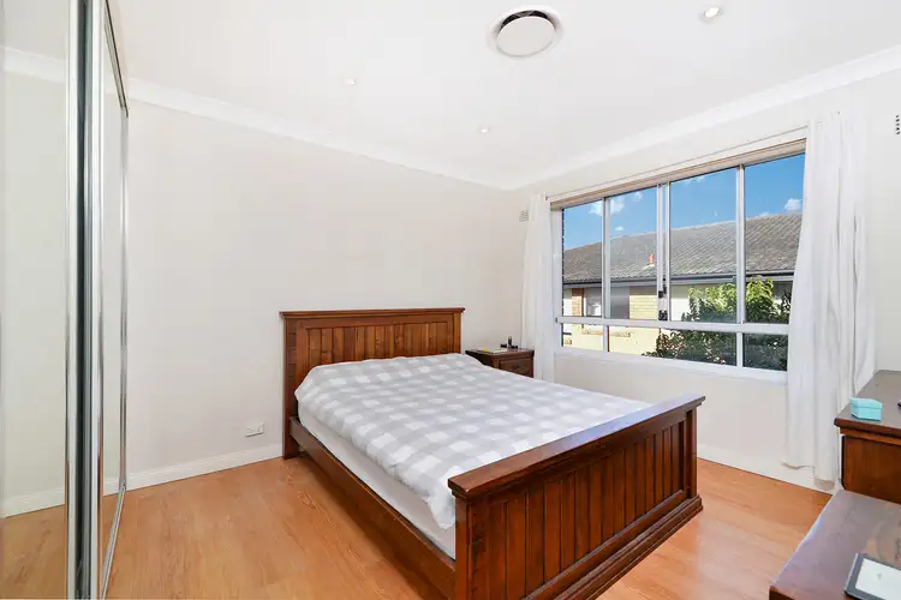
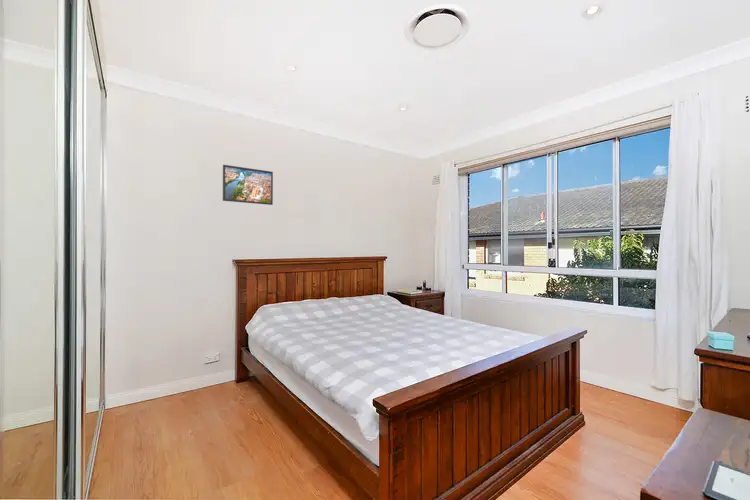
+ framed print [222,164,274,206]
